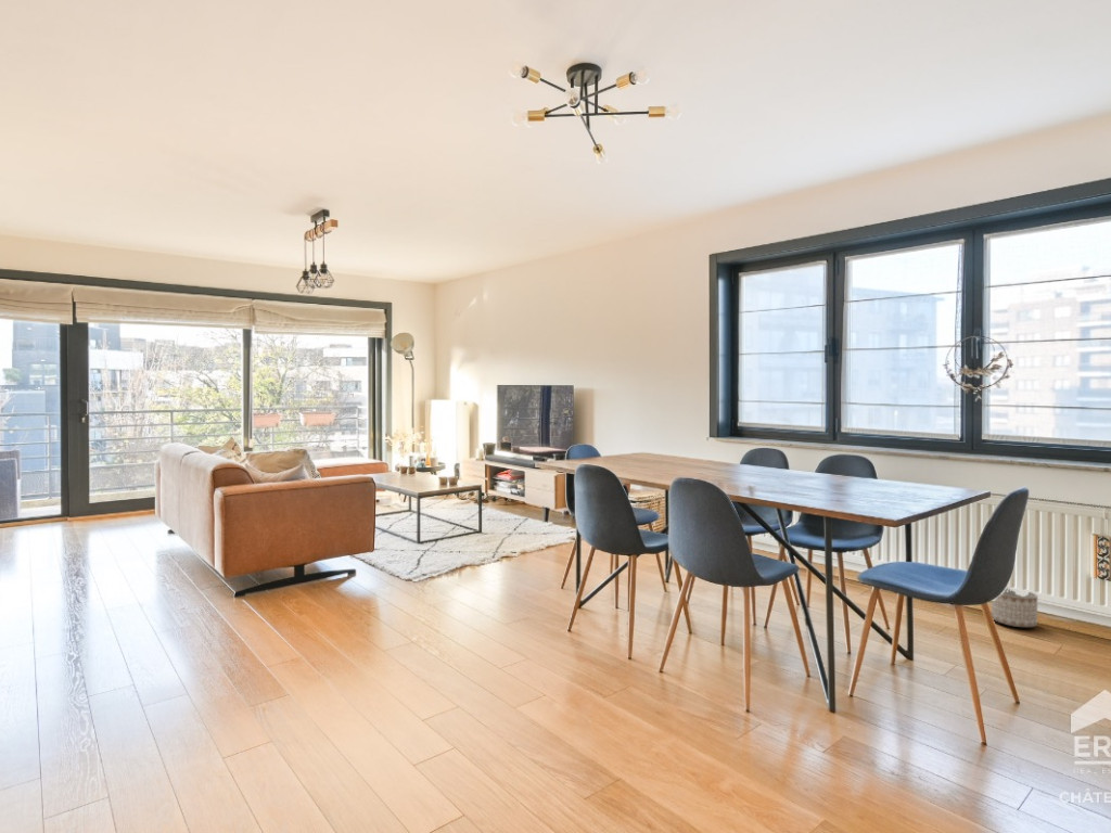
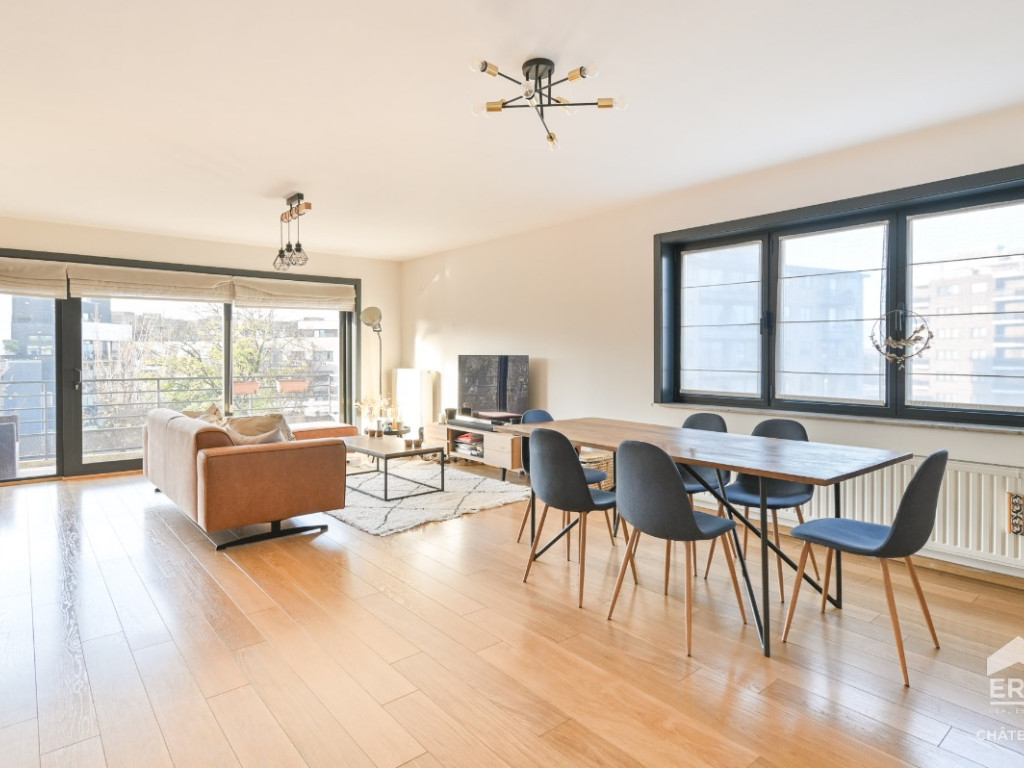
- planter [991,587,1038,628]
